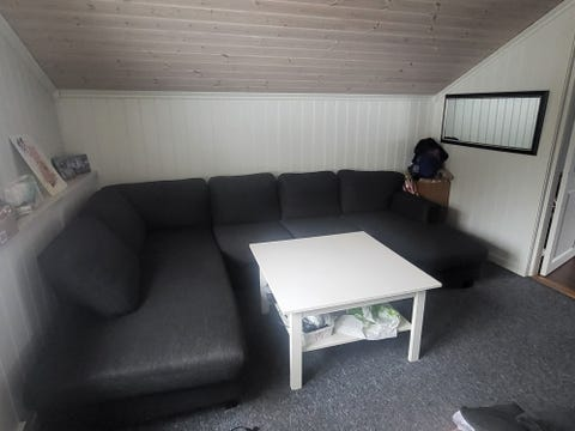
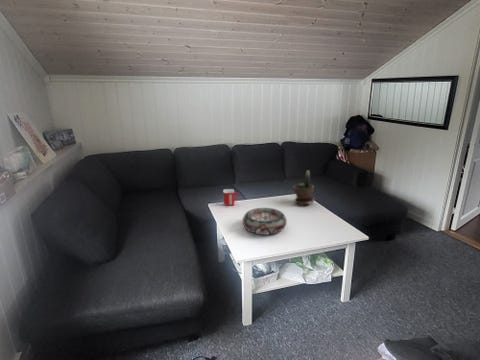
+ decorative bowl [242,207,288,236]
+ mug [222,188,240,207]
+ potted plant [292,170,316,206]
